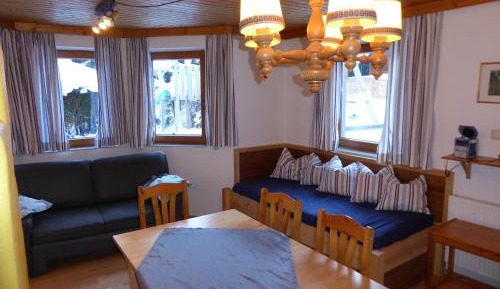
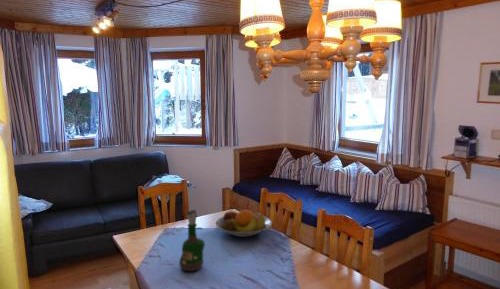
+ grog bottle [178,209,206,272]
+ fruit bowl [214,206,273,238]
